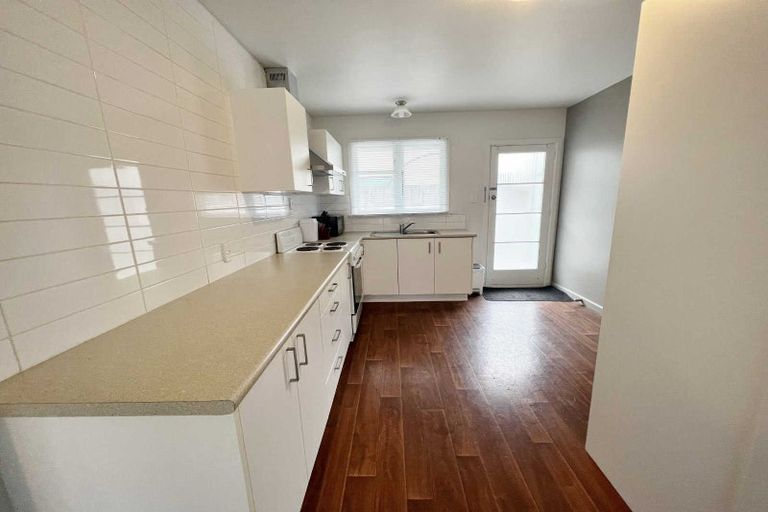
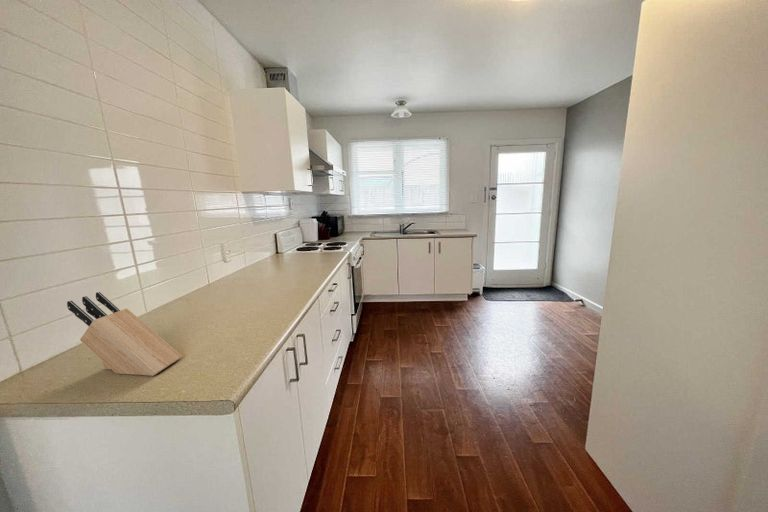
+ knife block [66,291,183,377]
